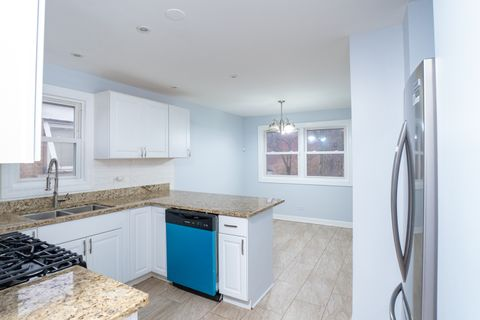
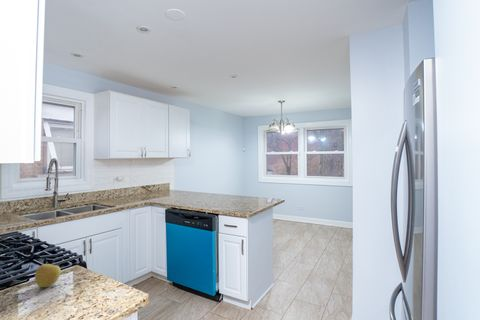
+ apple [34,263,62,288]
